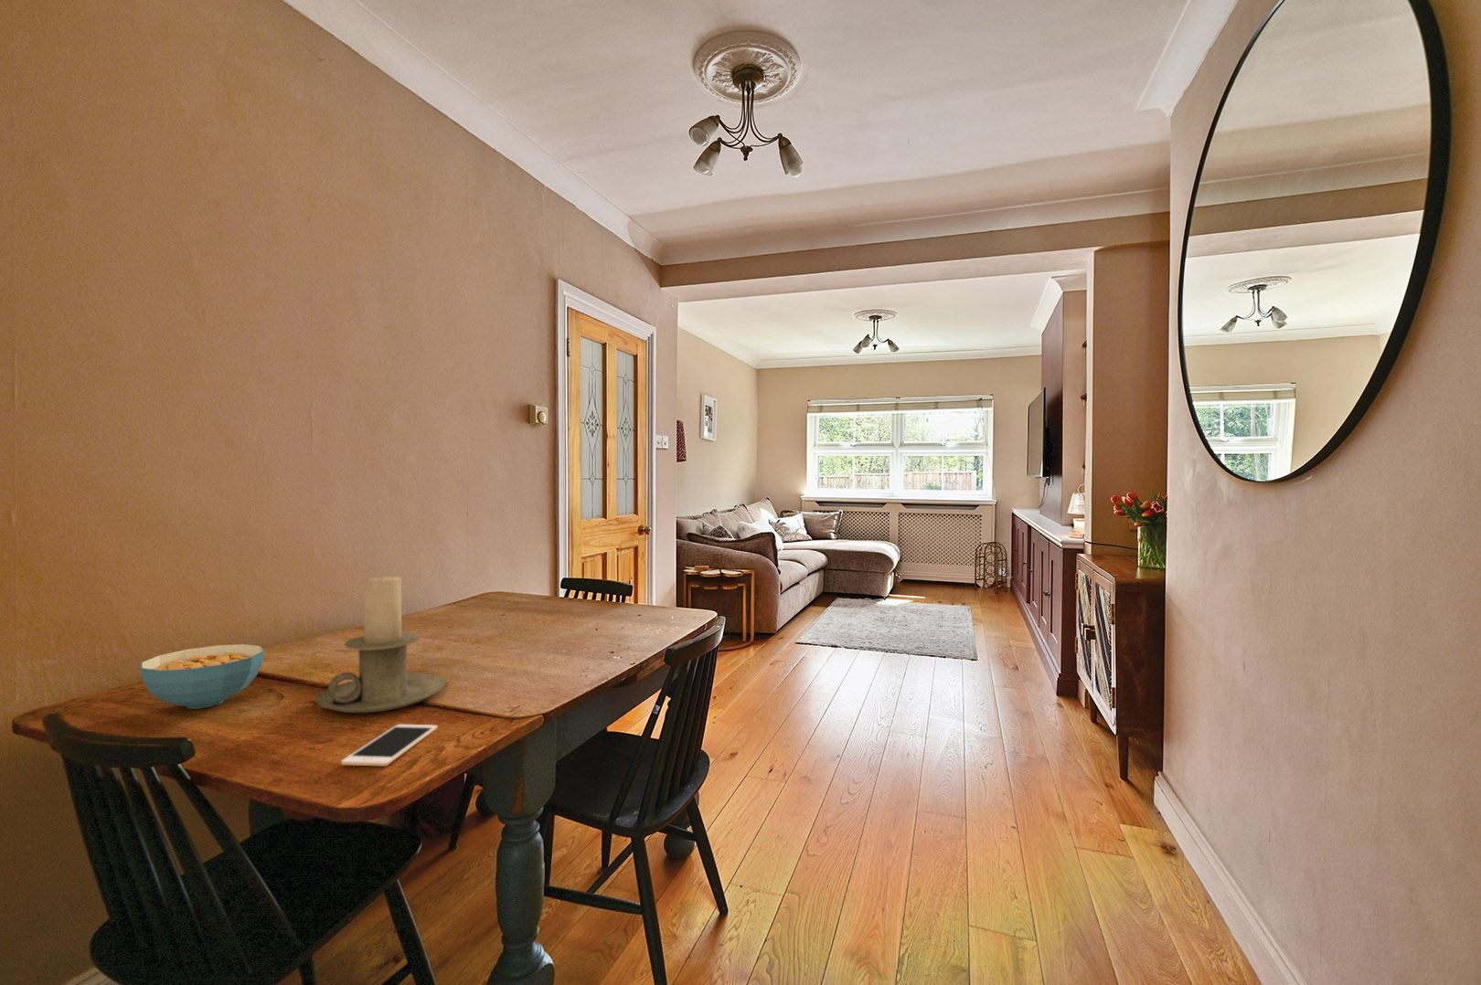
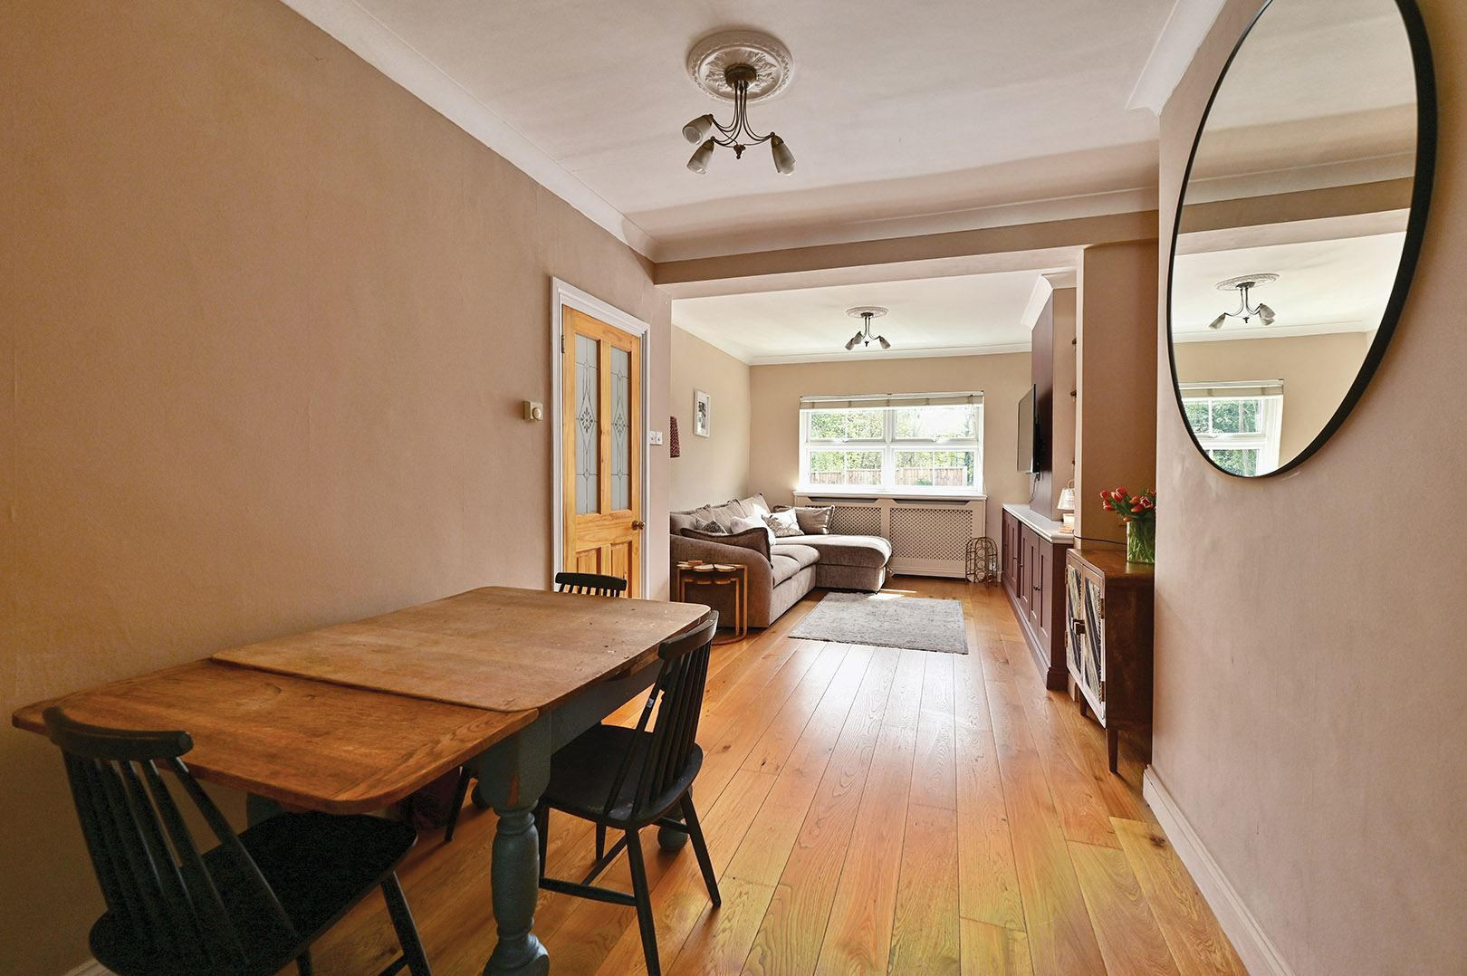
- candle holder [314,576,447,713]
- cell phone [340,723,439,766]
- cereal bowl [140,643,265,710]
